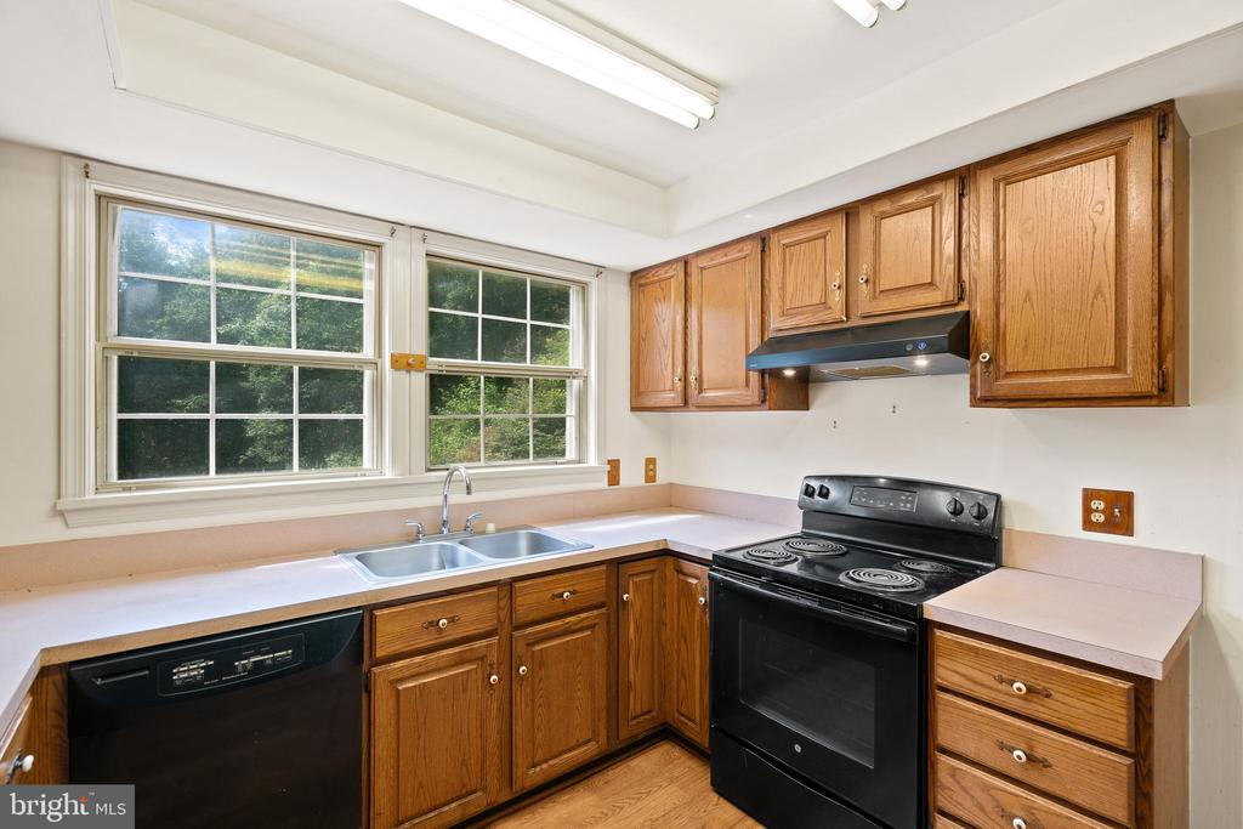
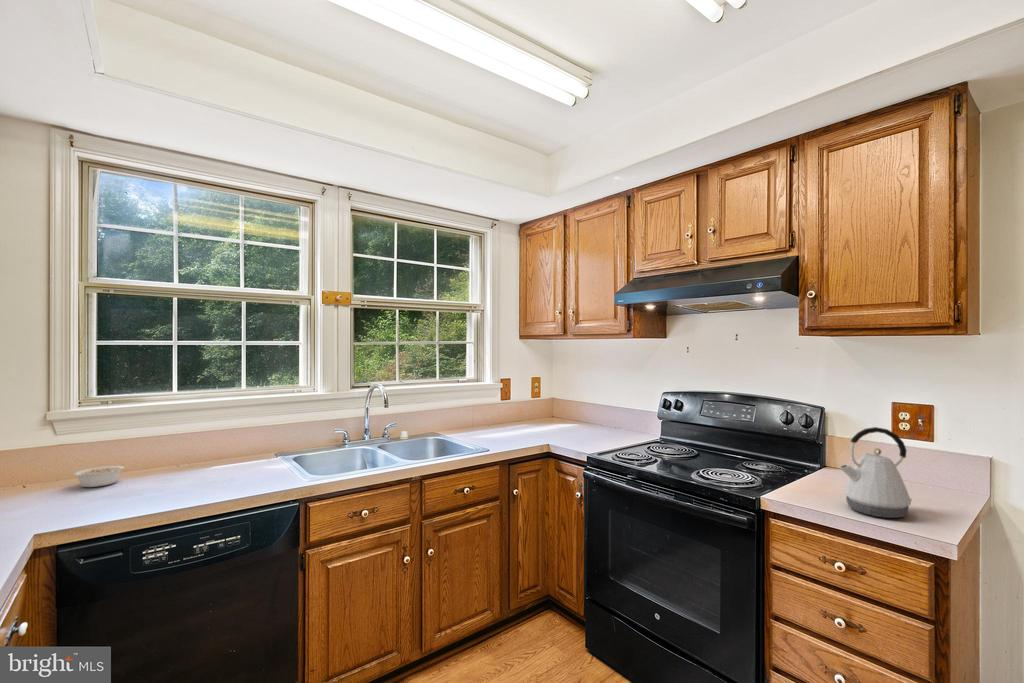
+ kettle [838,426,913,519]
+ legume [72,465,125,488]
